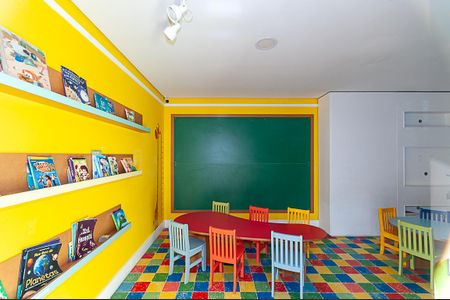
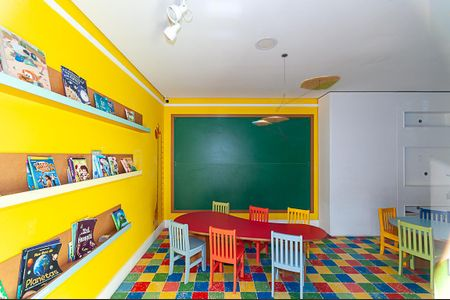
+ ceiling mobile [251,53,341,139]
